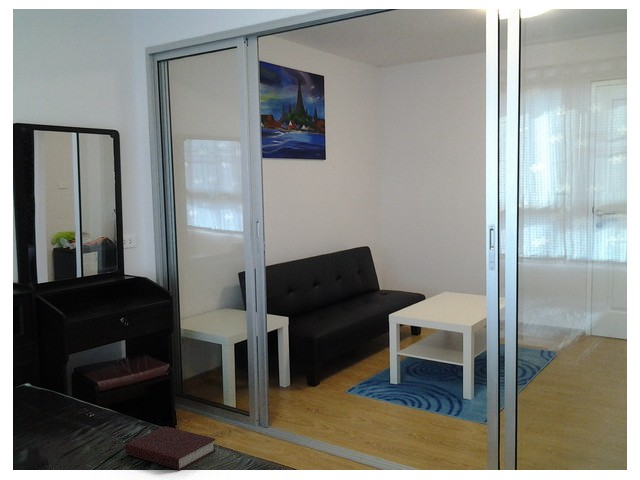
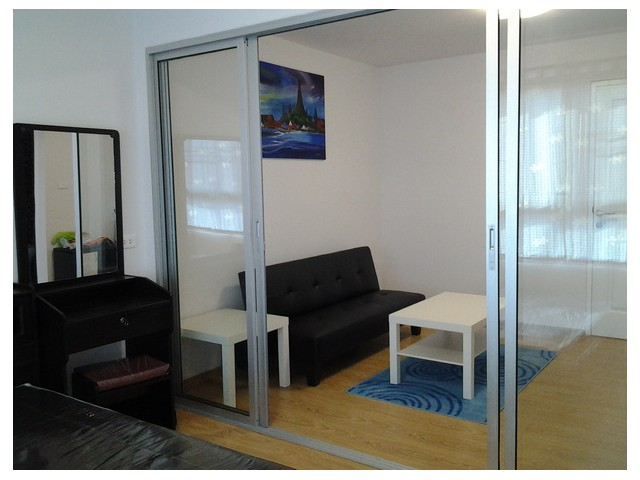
- book [125,425,217,471]
